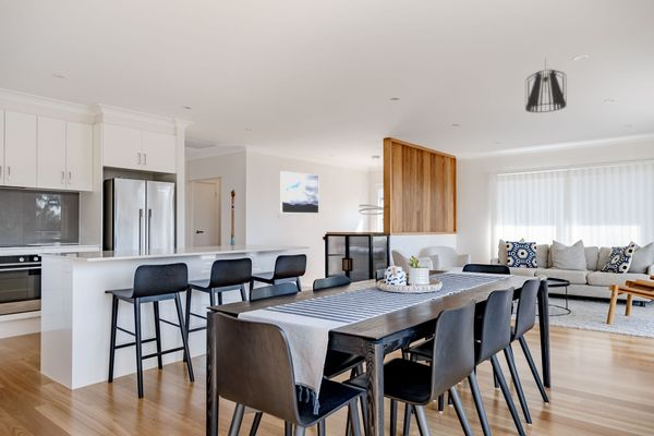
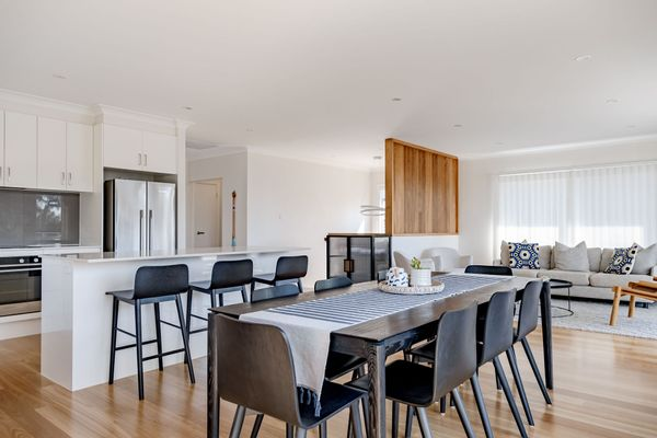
- pendant light [524,58,568,113]
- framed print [280,170,320,215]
